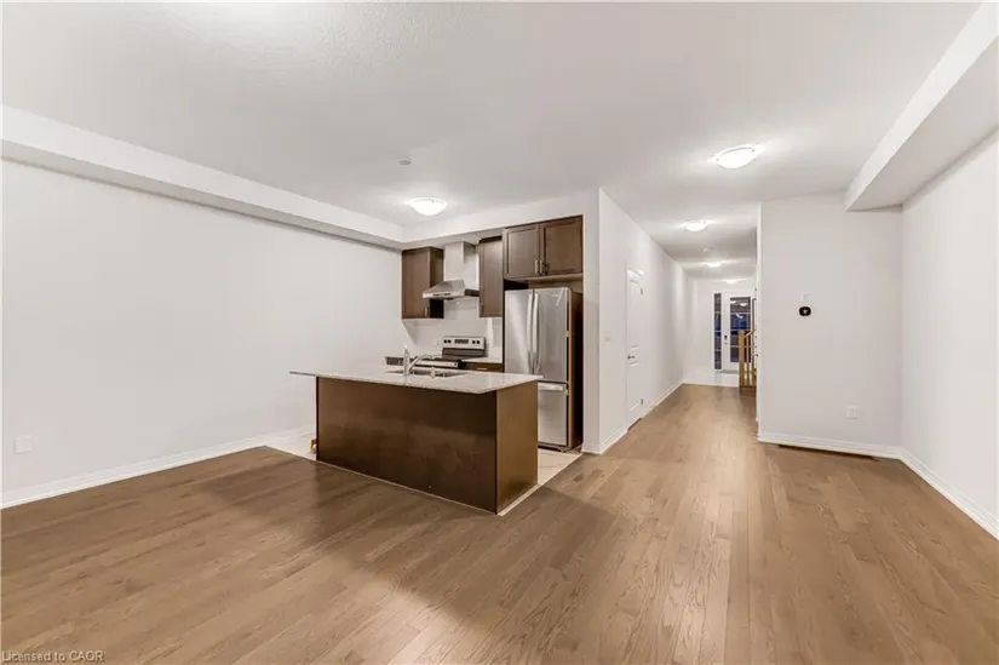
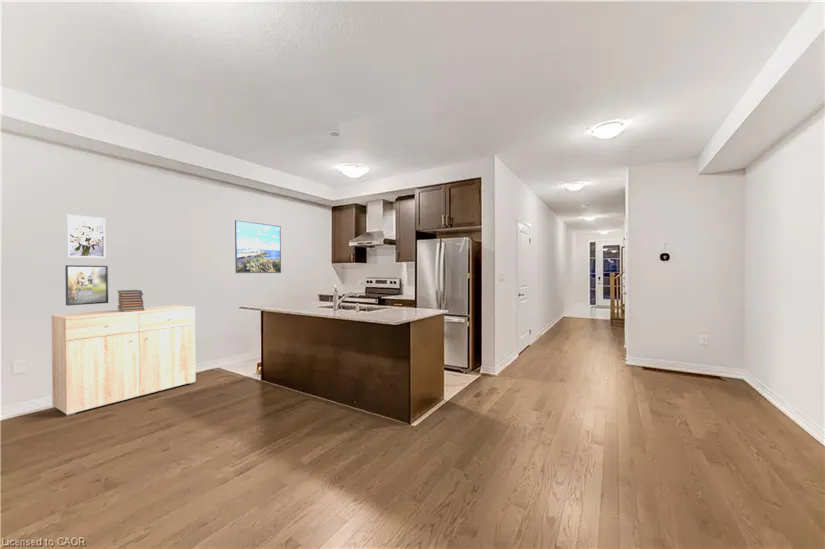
+ dresser [50,304,197,417]
+ book stack [116,289,145,312]
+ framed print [64,264,109,306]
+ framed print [234,219,282,274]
+ wall art [66,214,107,259]
